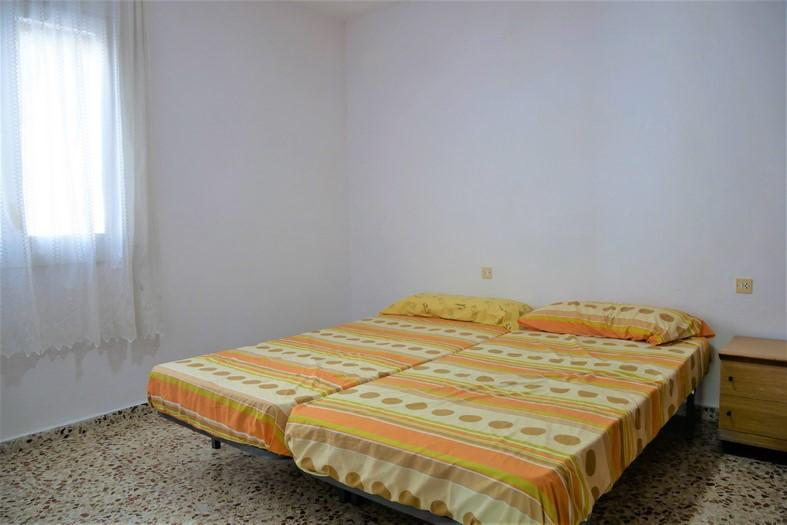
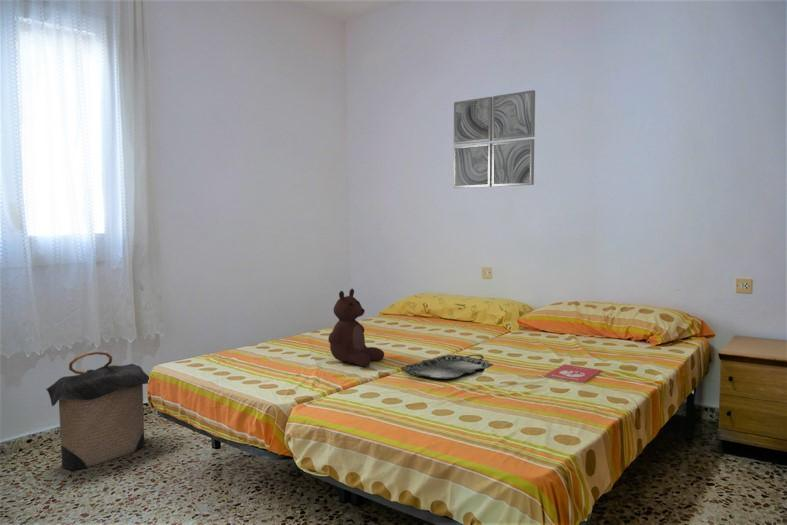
+ teddy bear [327,288,385,367]
+ wall art [452,89,536,189]
+ serving tray [400,353,494,380]
+ book [543,363,603,384]
+ laundry hamper [45,350,150,471]
